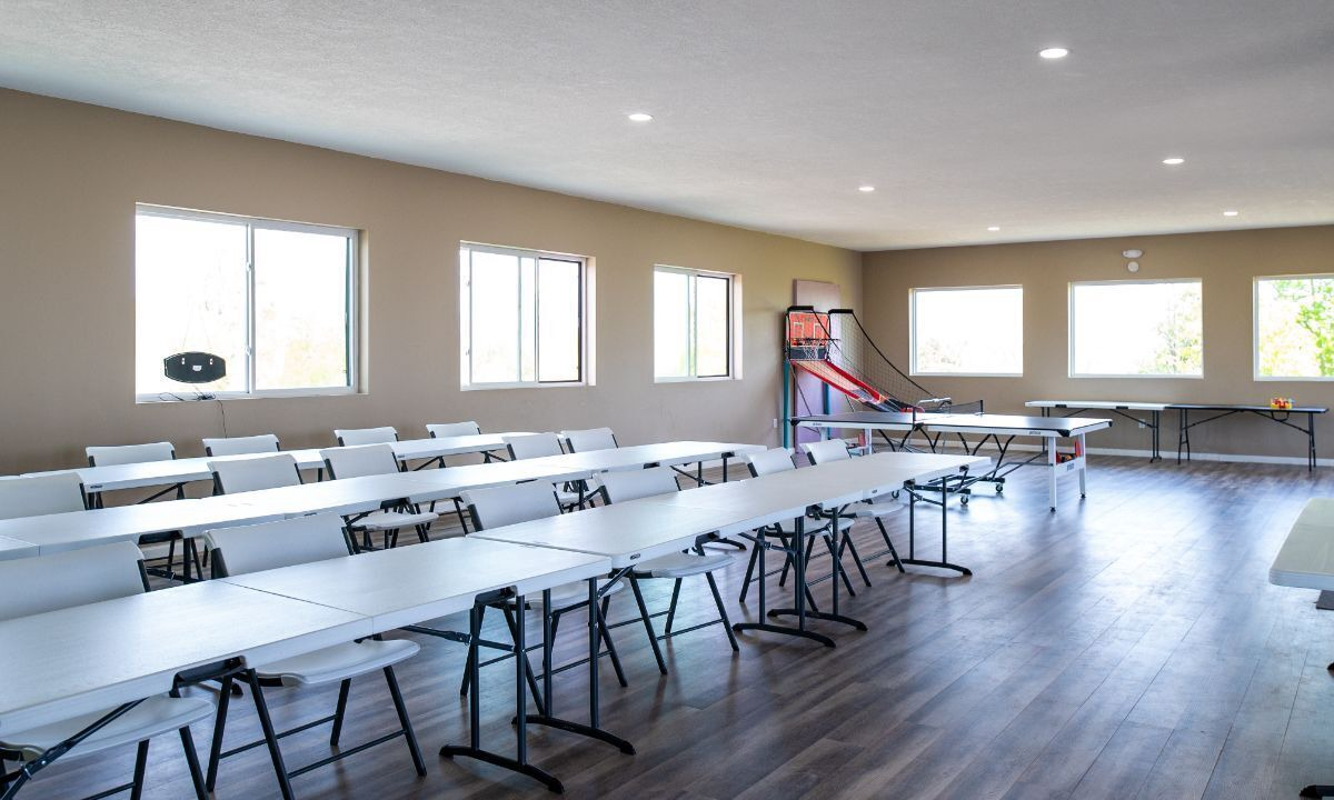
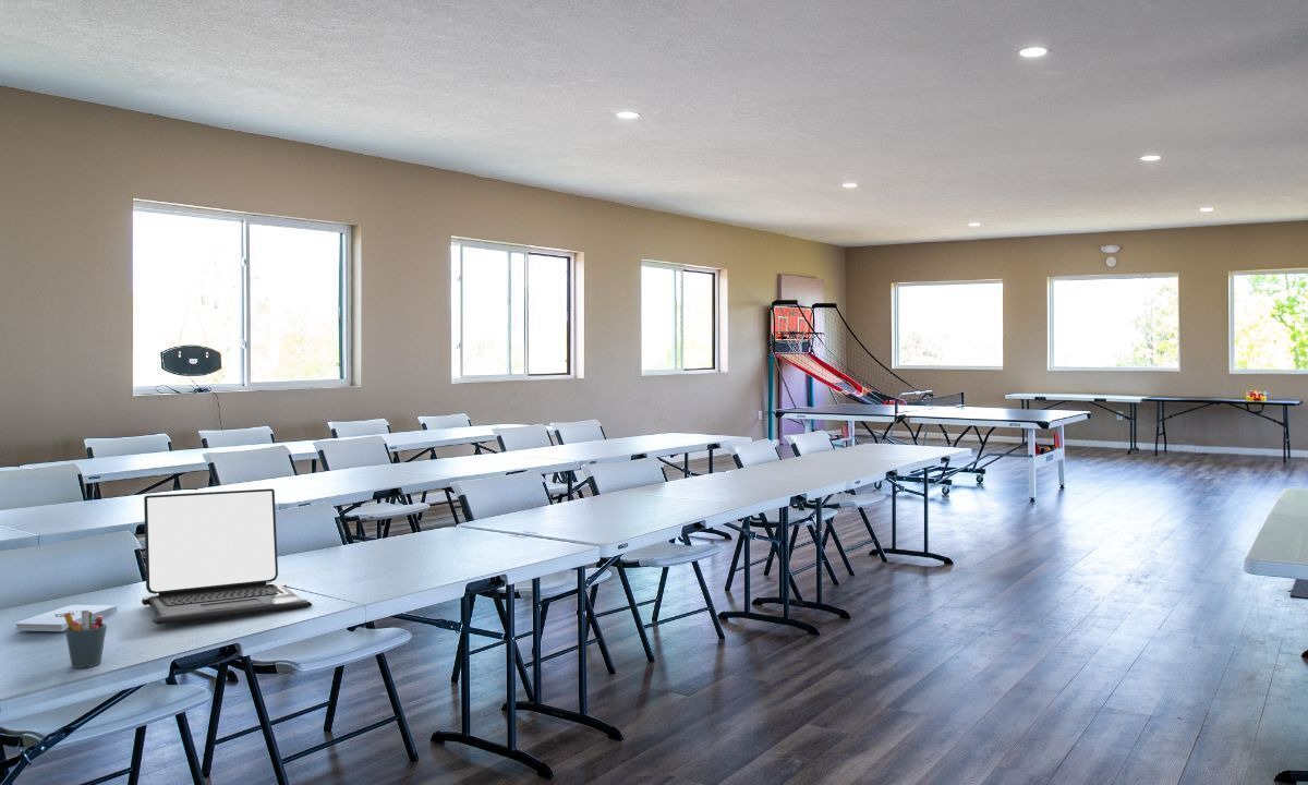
+ laptop [141,487,313,626]
+ pen holder [64,611,108,669]
+ notepad [14,604,119,632]
